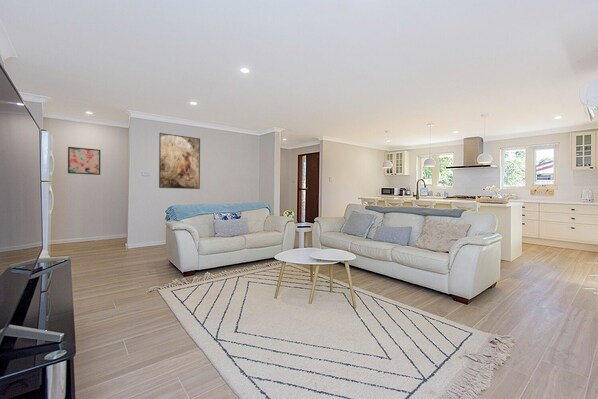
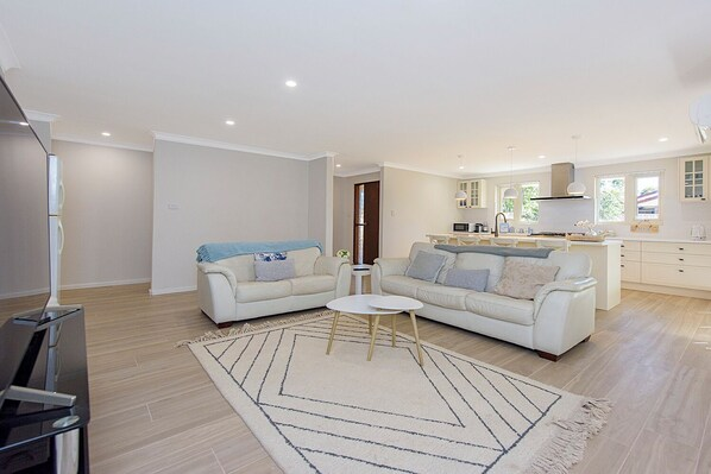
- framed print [158,132,201,190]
- wall art [67,146,101,176]
